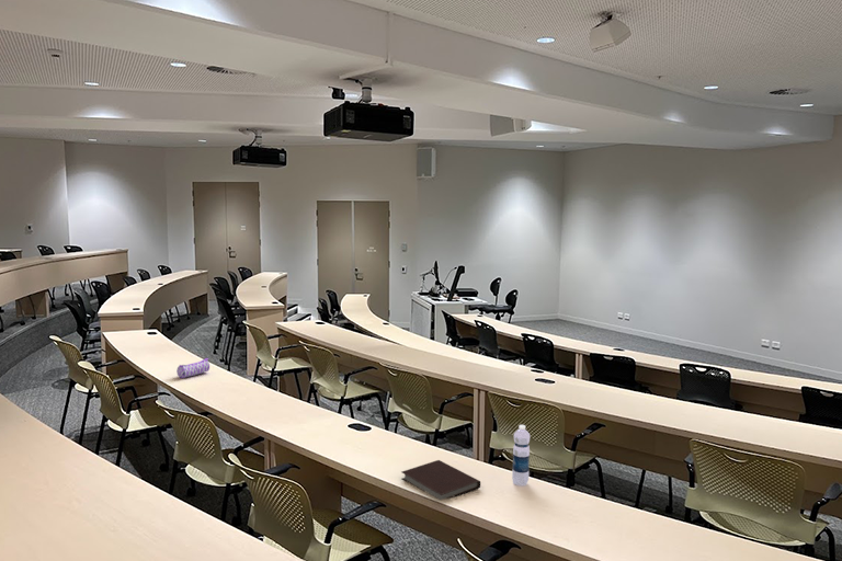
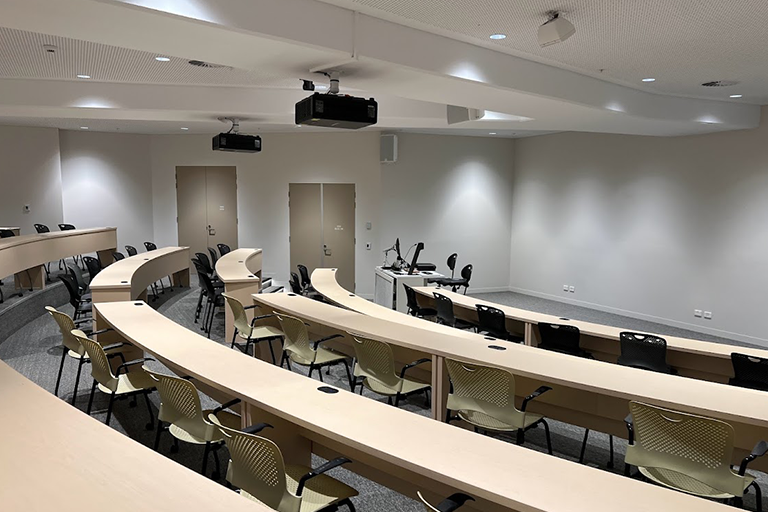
- pencil case [175,357,210,379]
- water bottle [511,424,531,486]
- notebook [400,459,481,501]
